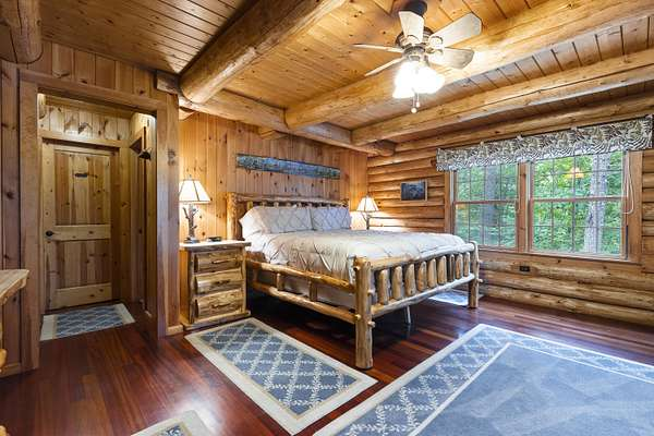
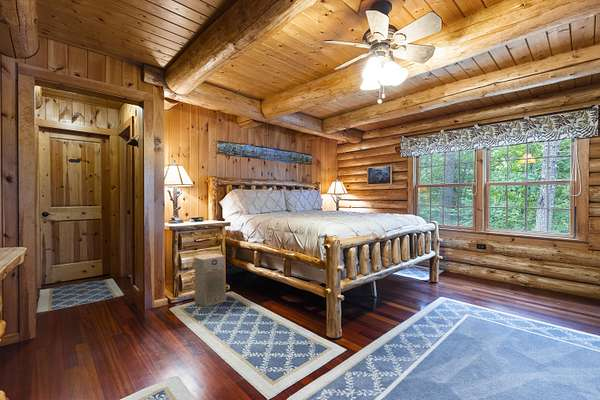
+ fan [194,253,228,308]
